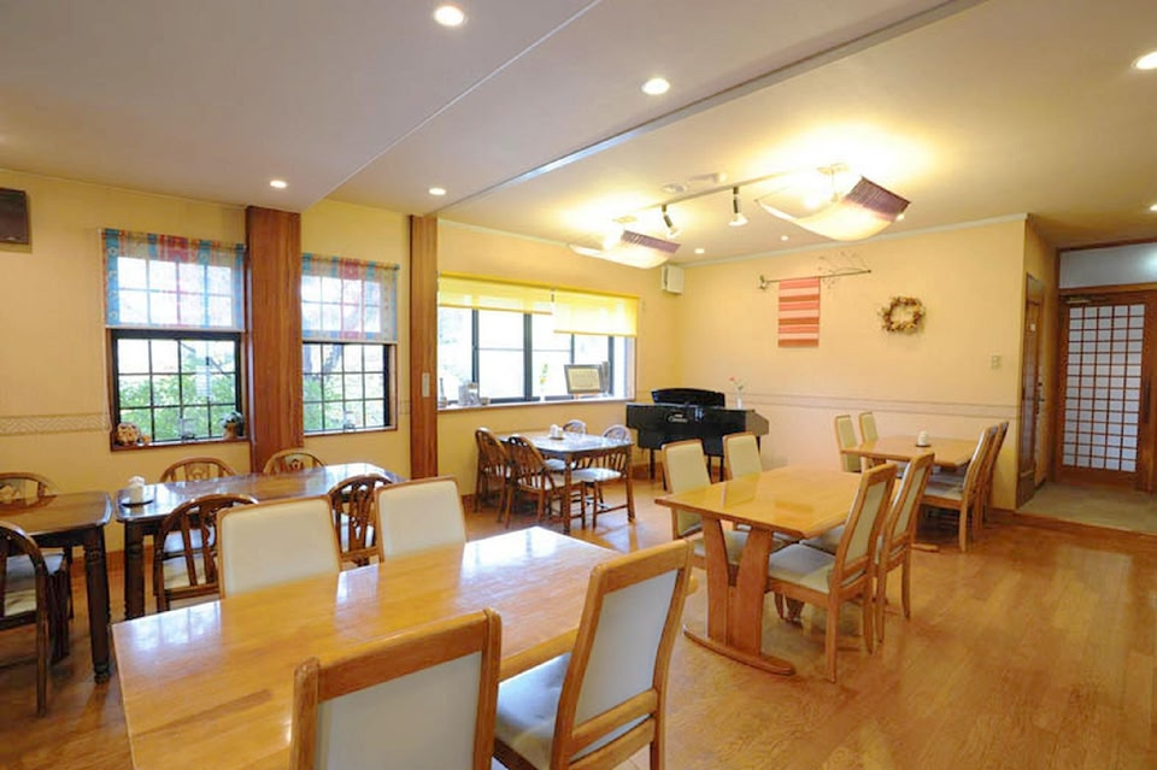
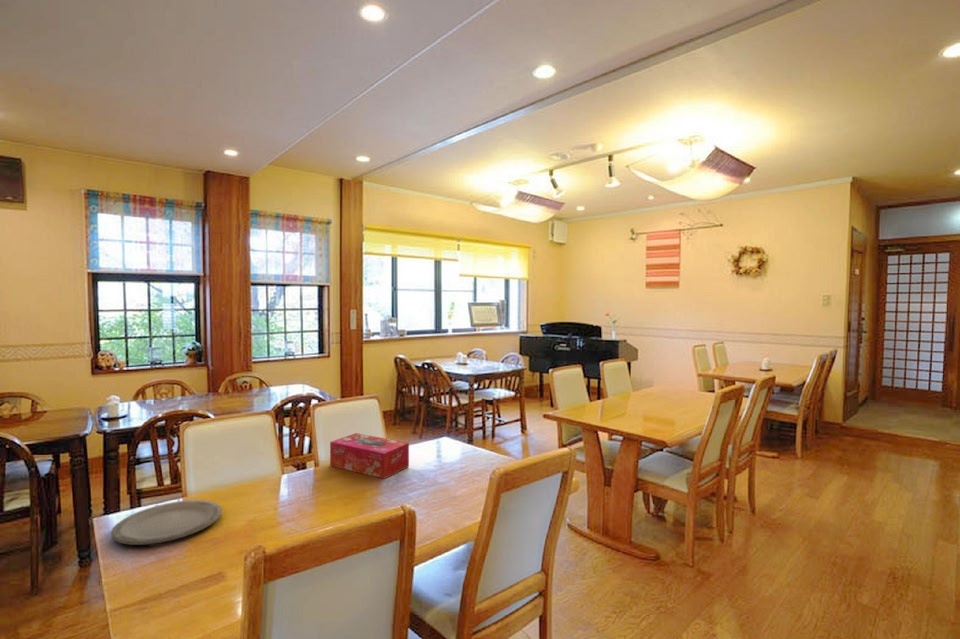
+ tissue box [329,432,410,480]
+ plate [110,499,223,546]
